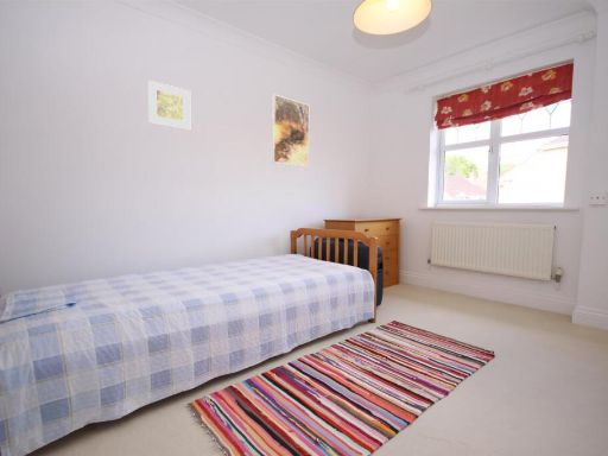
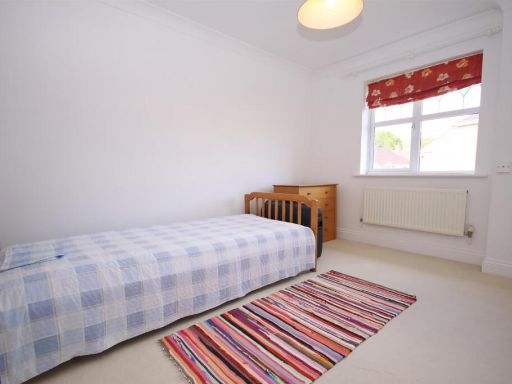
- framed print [147,80,191,132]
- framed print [271,94,310,169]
